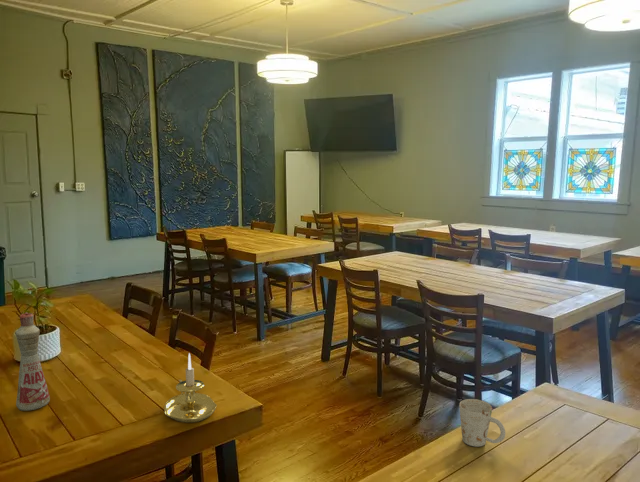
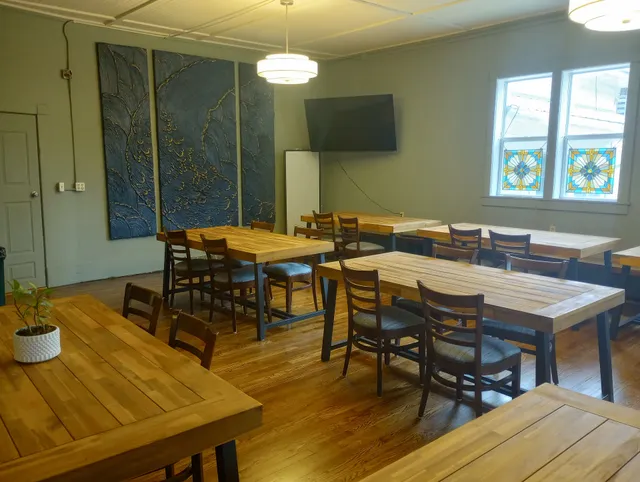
- candle holder [163,352,218,424]
- bottle [15,312,51,412]
- mug [458,398,506,448]
